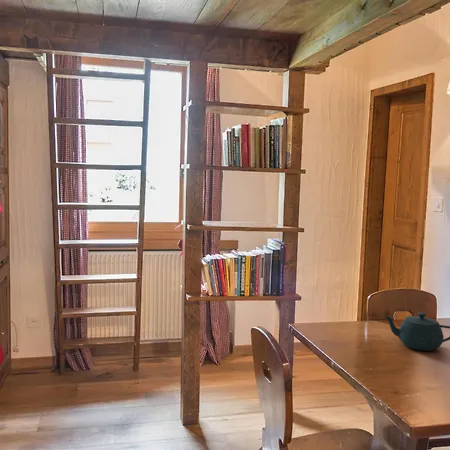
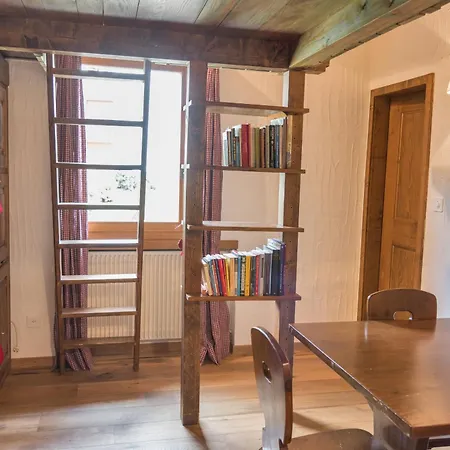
- teapot [383,312,450,352]
